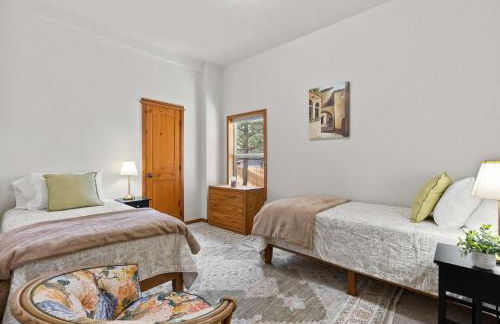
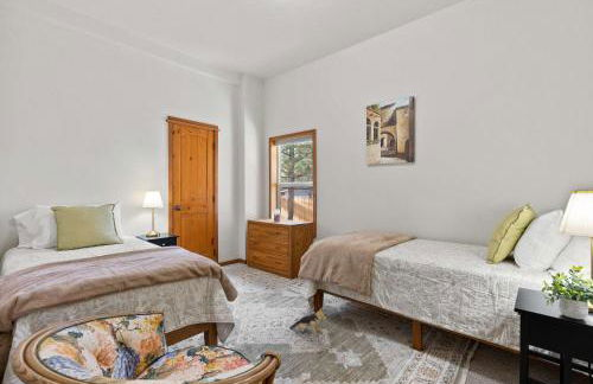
+ plush toy [288,307,327,337]
